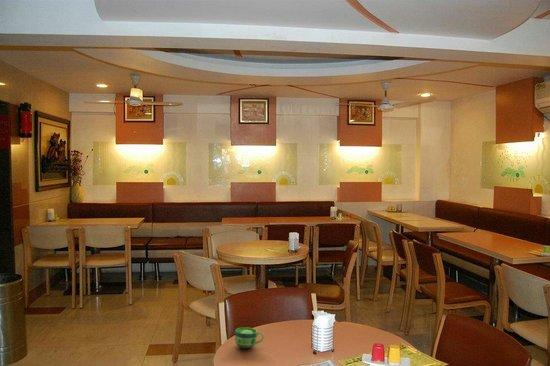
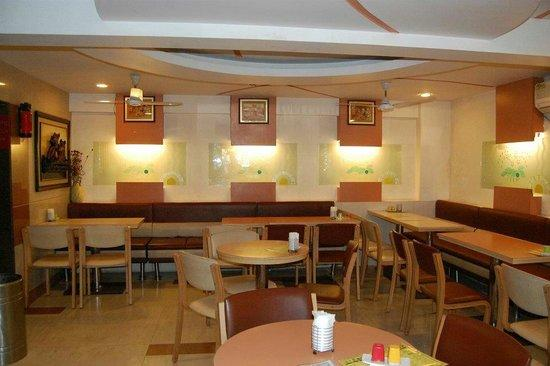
- cup [234,326,265,349]
